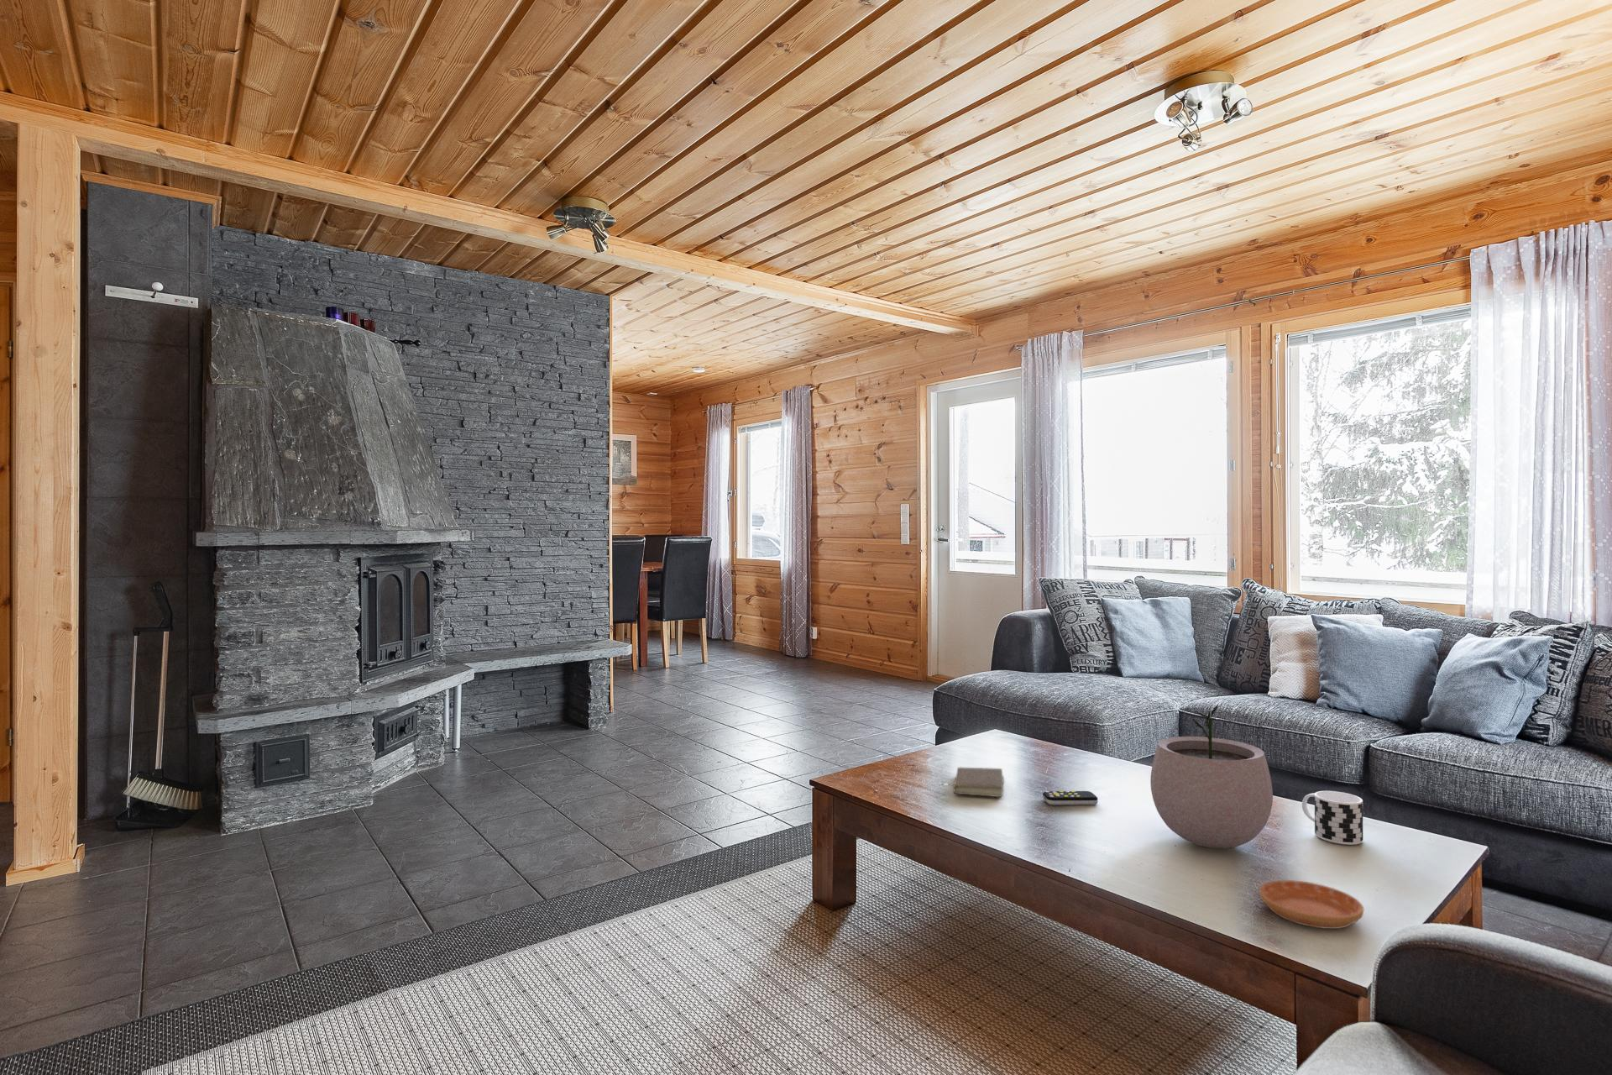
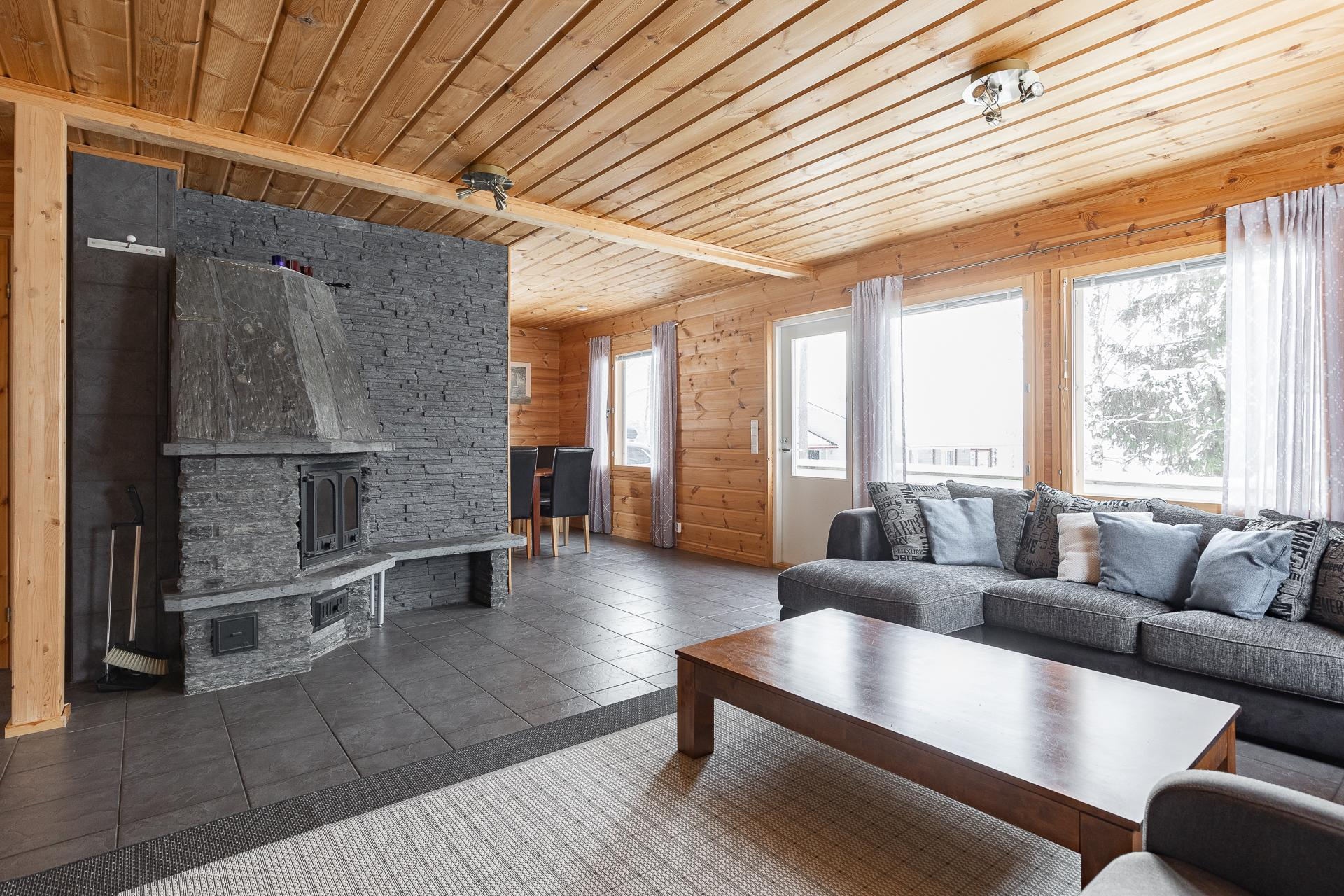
- remote control [1042,791,1099,805]
- saucer [1258,879,1365,930]
- plant pot [1149,704,1274,849]
- book [937,767,1005,798]
- cup [1301,791,1364,846]
